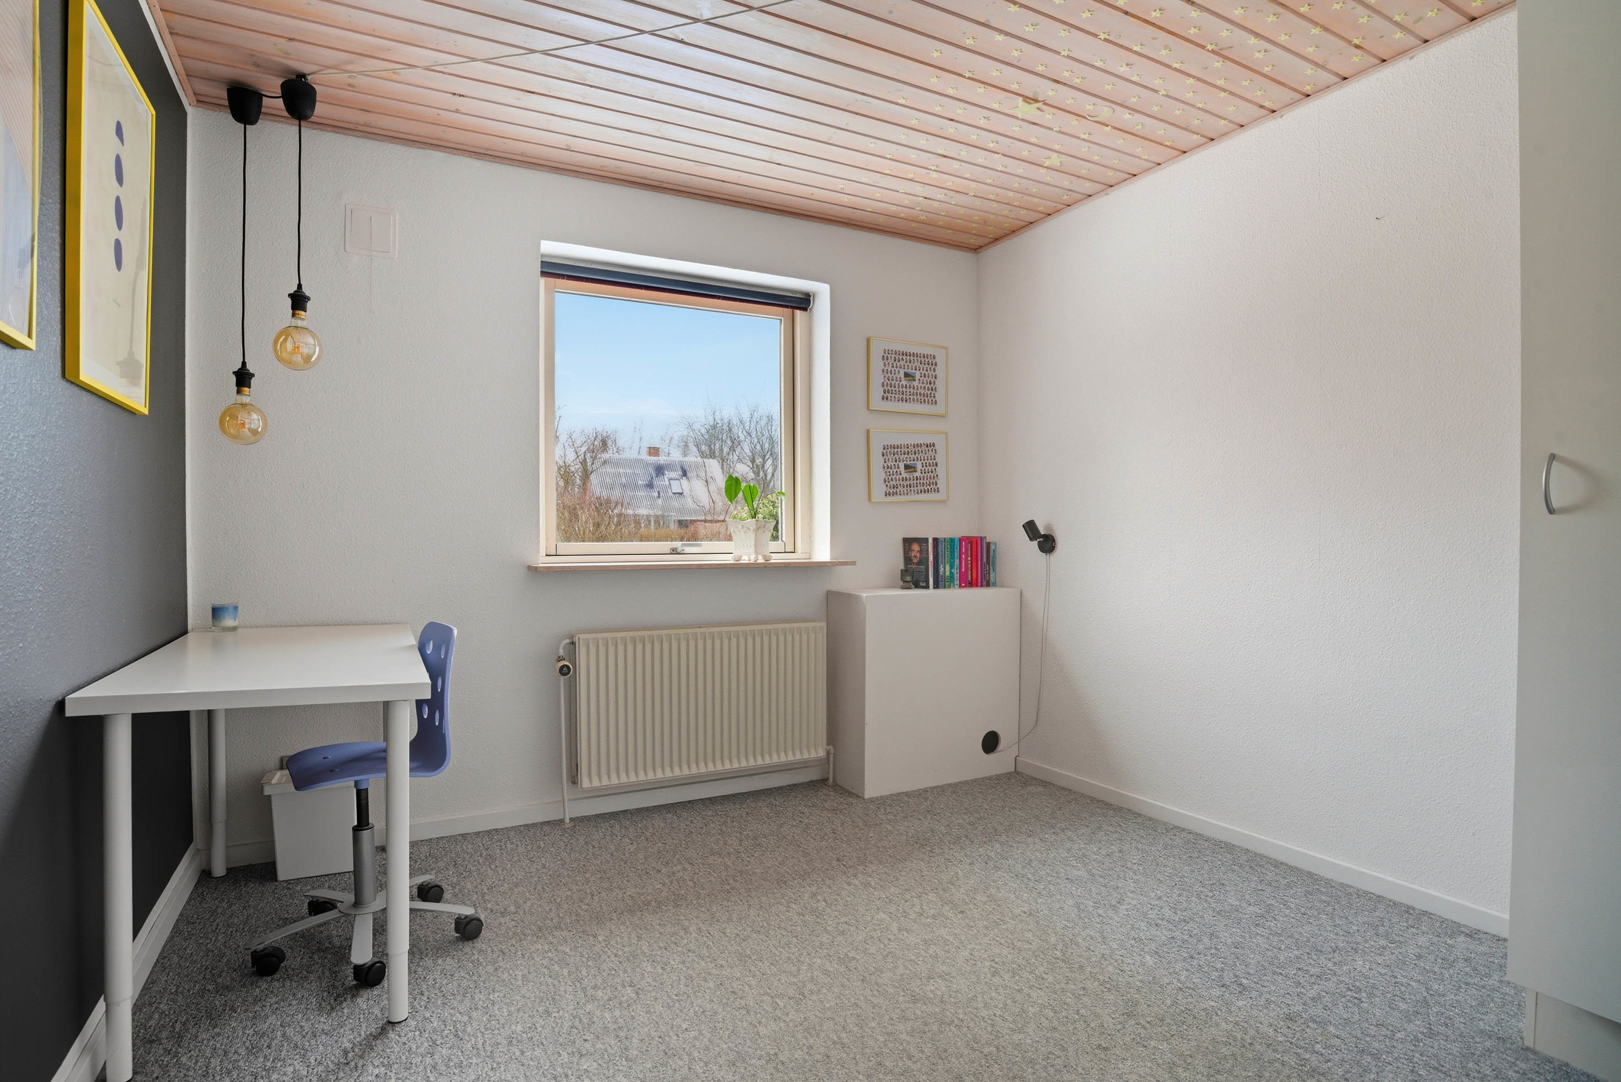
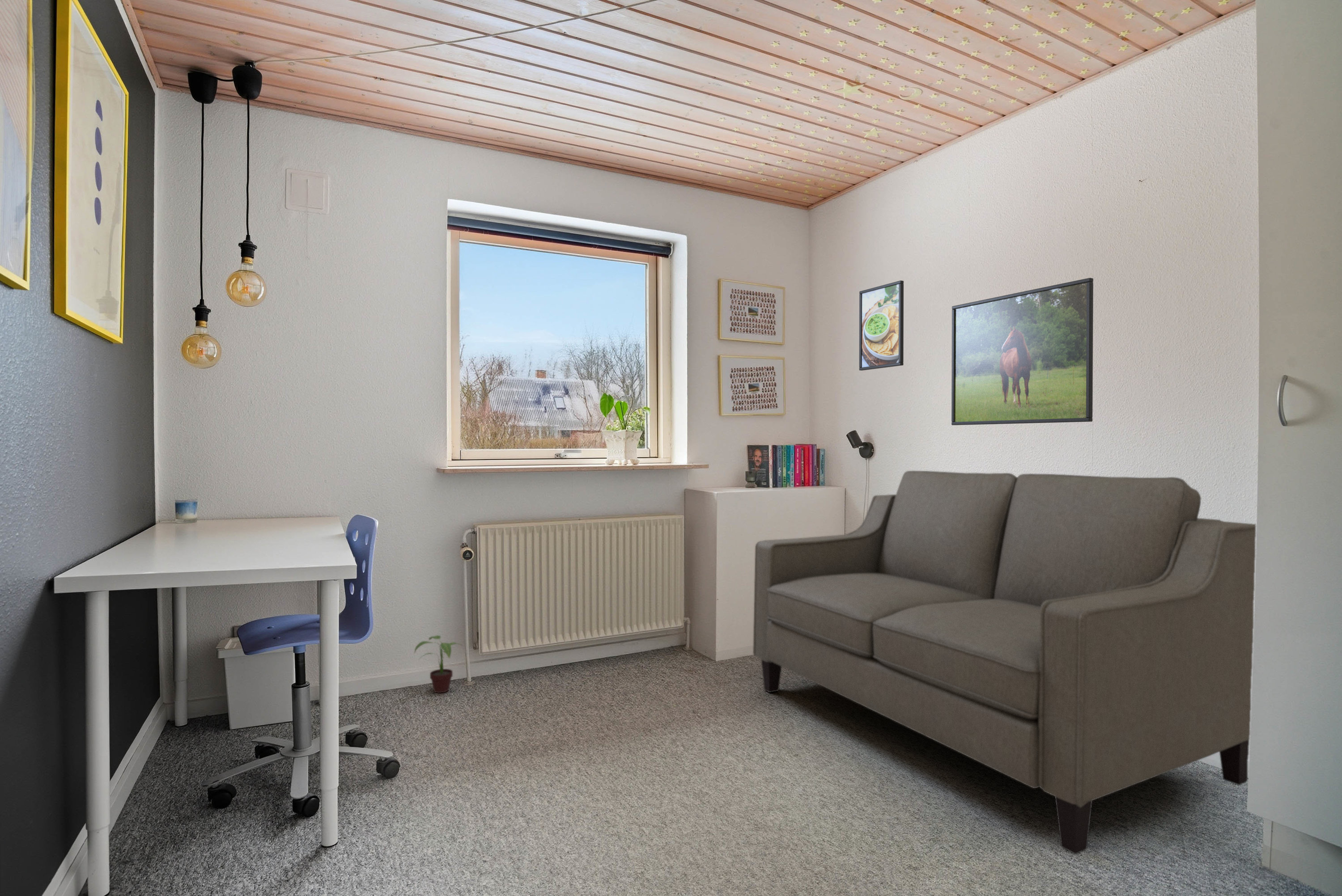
+ potted plant [413,635,464,693]
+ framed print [951,277,1094,426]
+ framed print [859,280,904,371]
+ sofa [752,470,1256,855]
